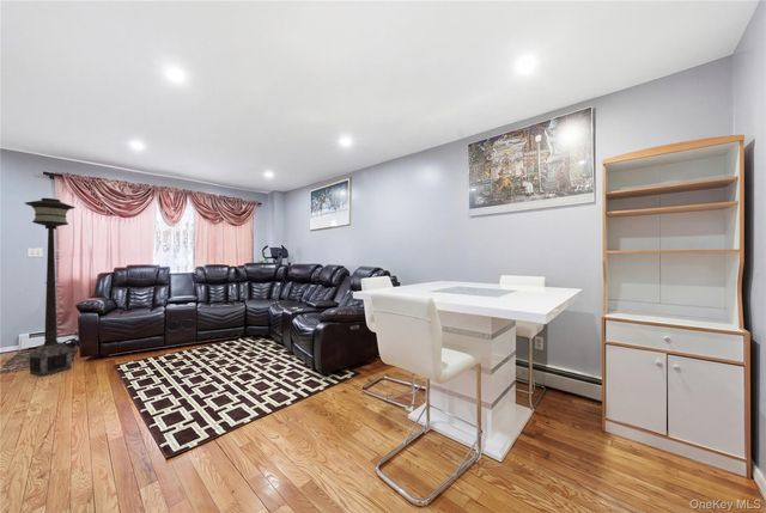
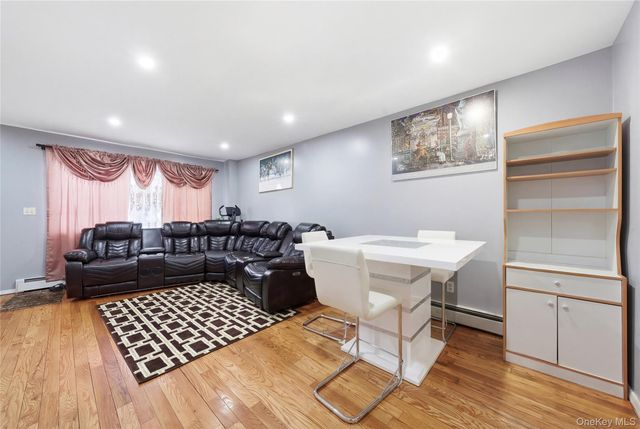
- floor lamp [24,197,77,378]
